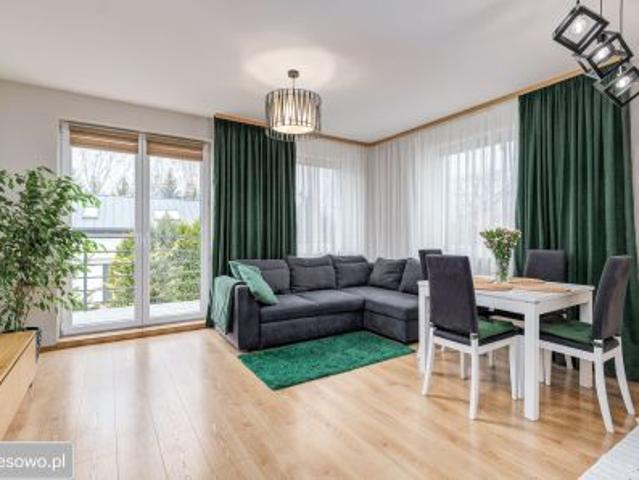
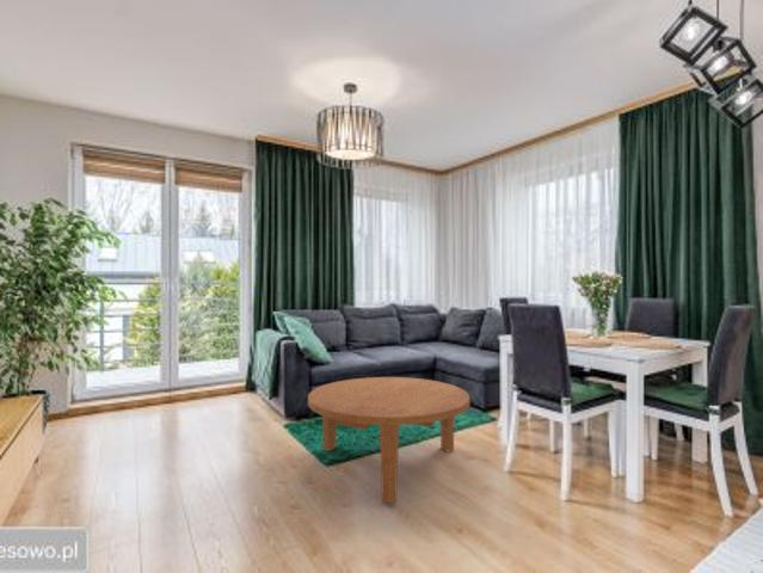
+ coffee table [307,376,470,504]
